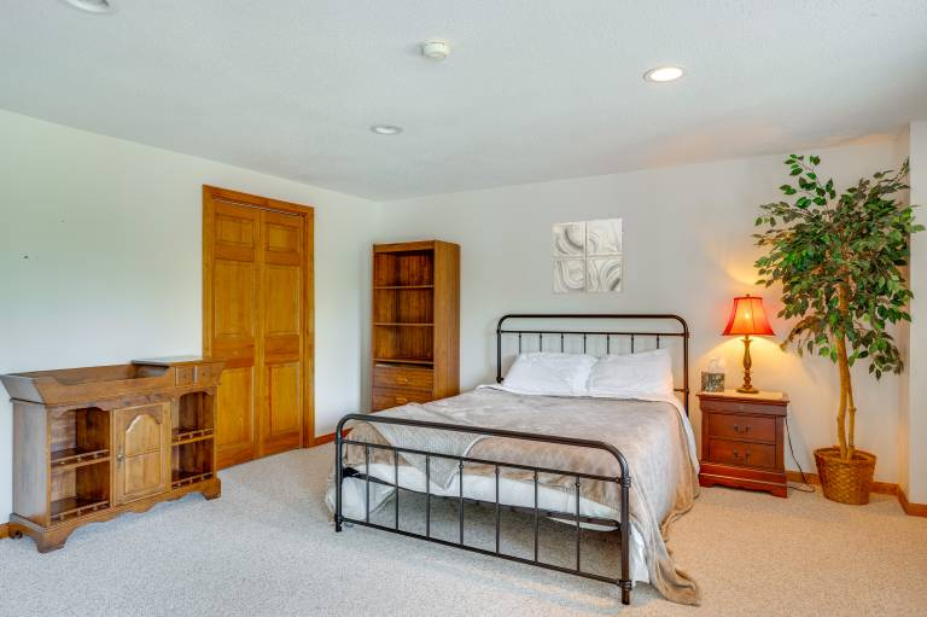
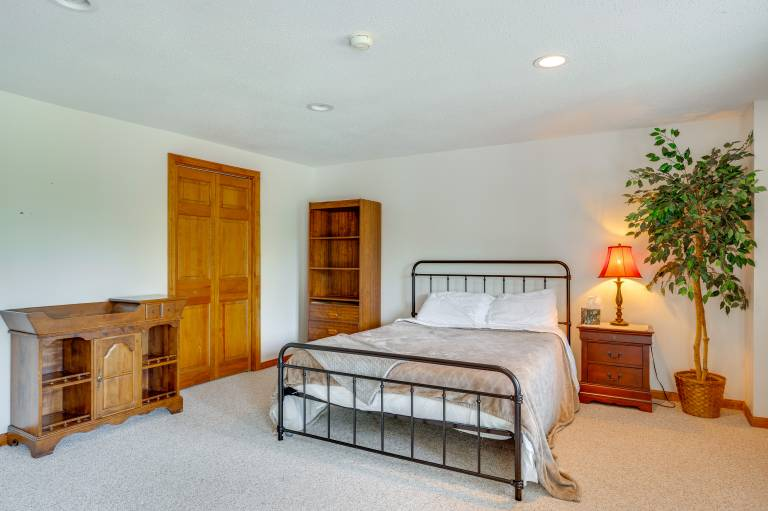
- wall art [552,217,624,295]
